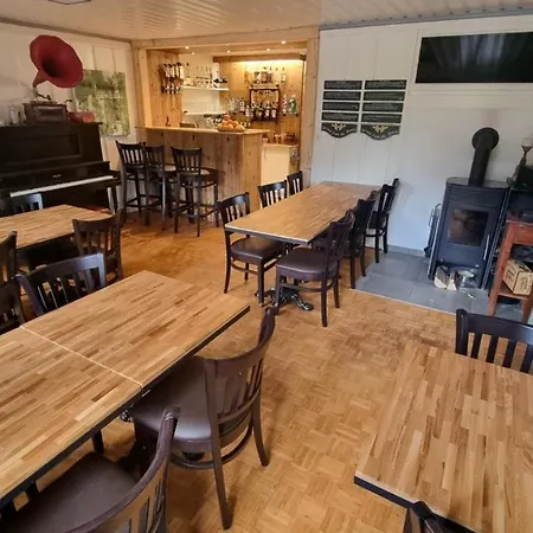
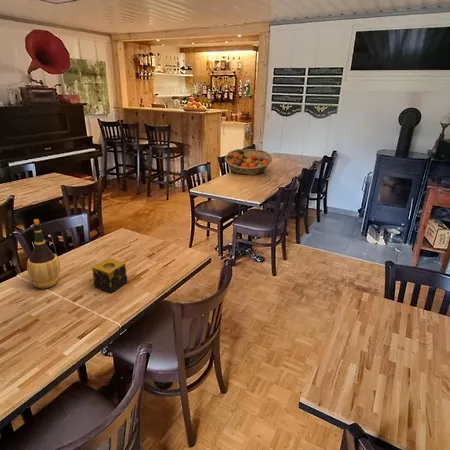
+ candle [91,257,128,294]
+ fruit basket [224,148,273,176]
+ wine bottle [26,218,61,289]
